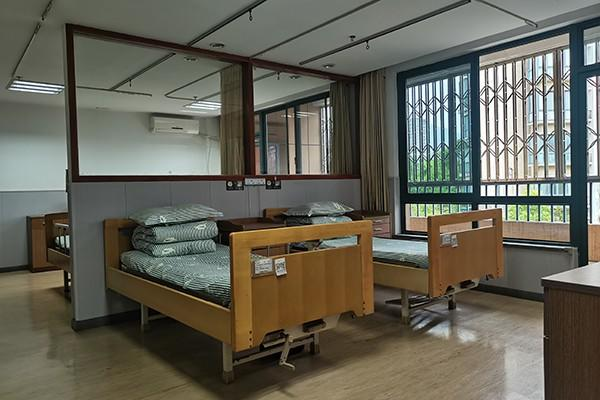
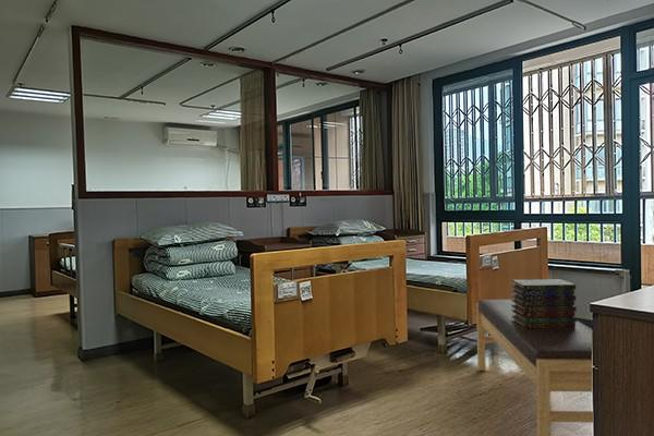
+ bench [475,299,594,436]
+ book stack [510,278,578,329]
